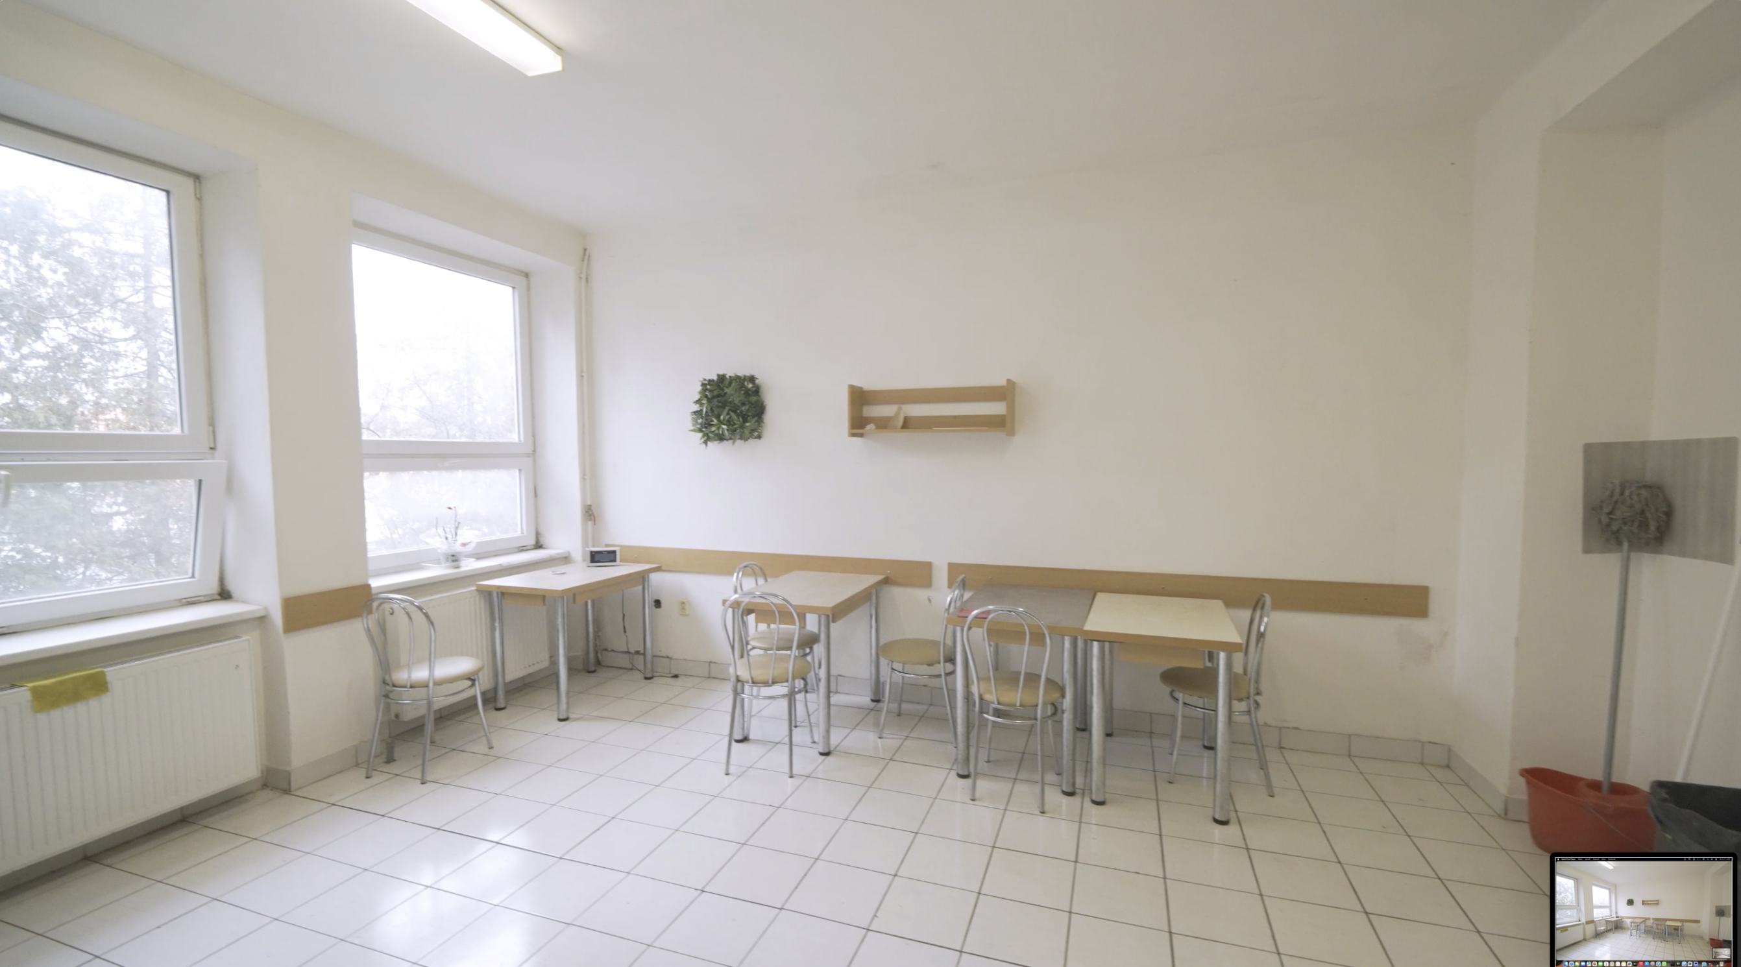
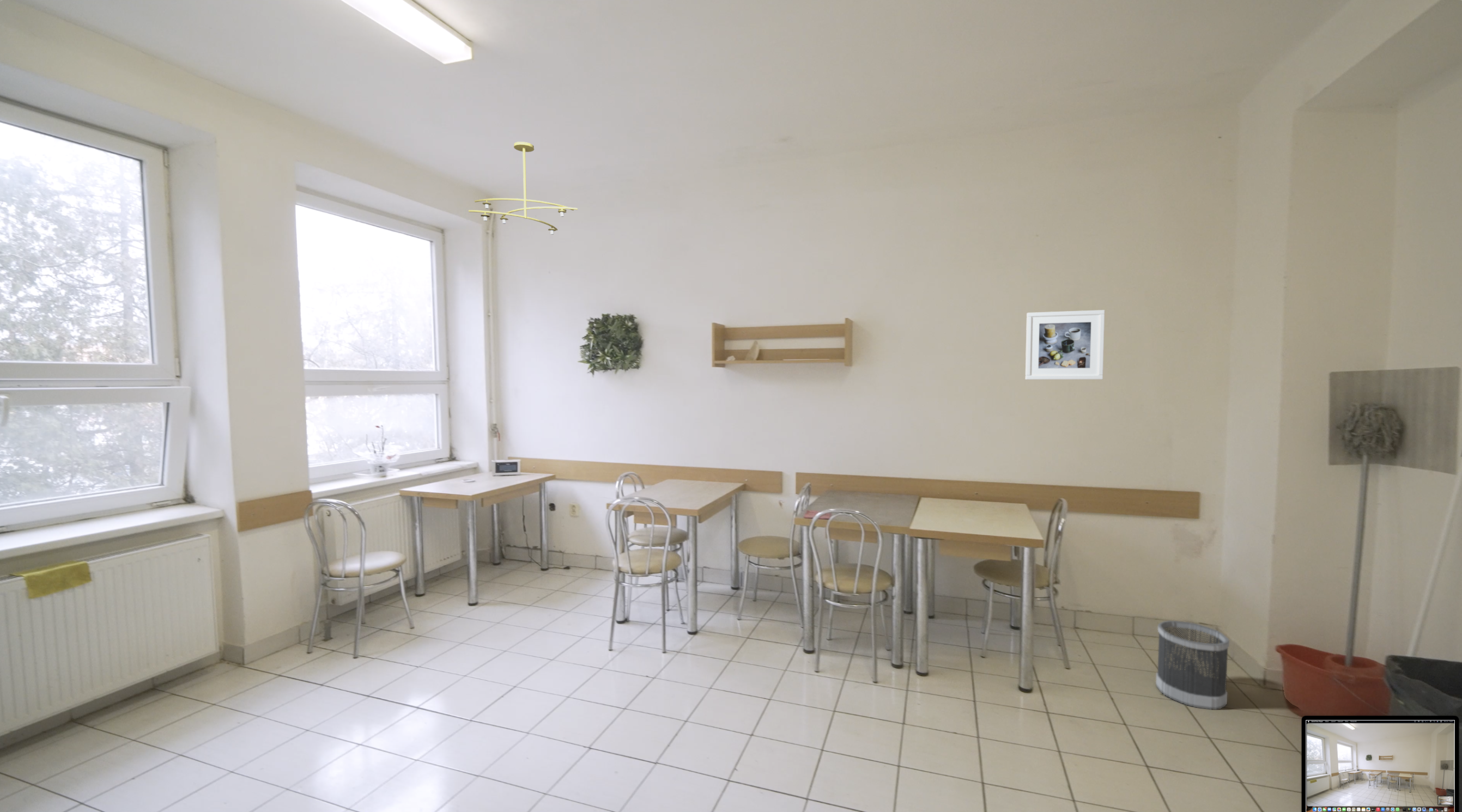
+ wastebasket [1155,620,1230,710]
+ ceiling light fixture [468,141,578,235]
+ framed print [1025,309,1106,380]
